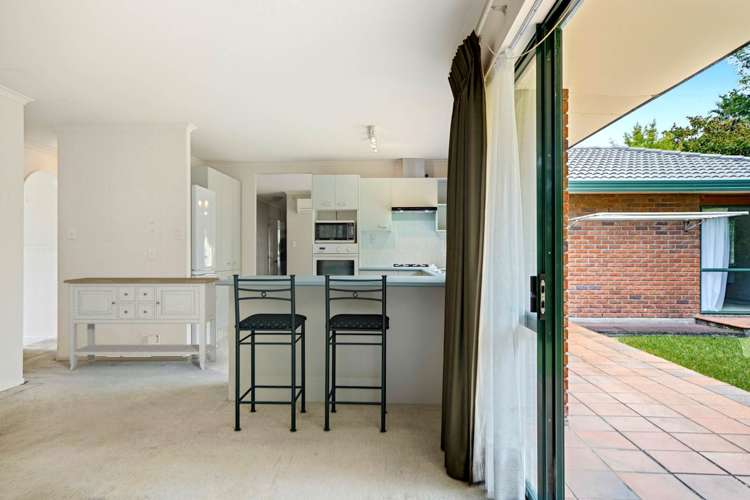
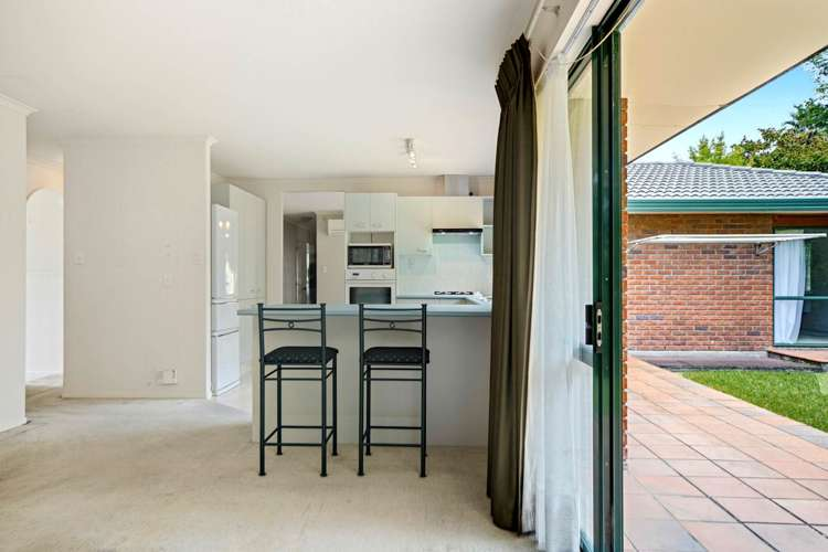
- sideboard [62,277,221,371]
